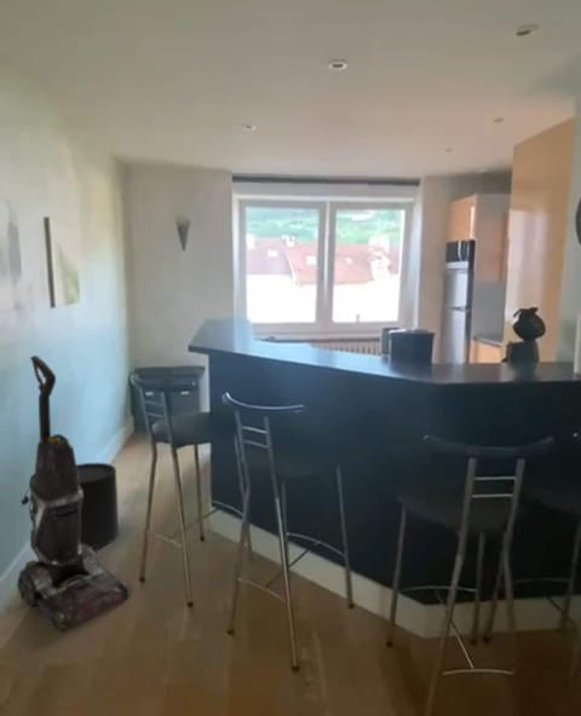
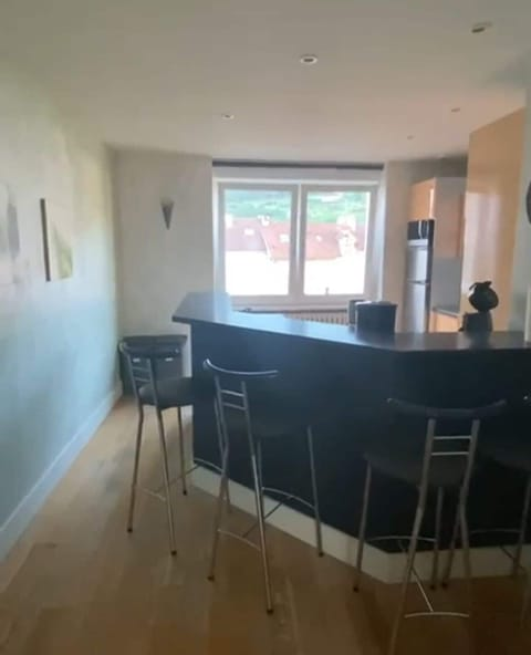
- trash can [76,462,120,550]
- vacuum cleaner [16,354,131,633]
